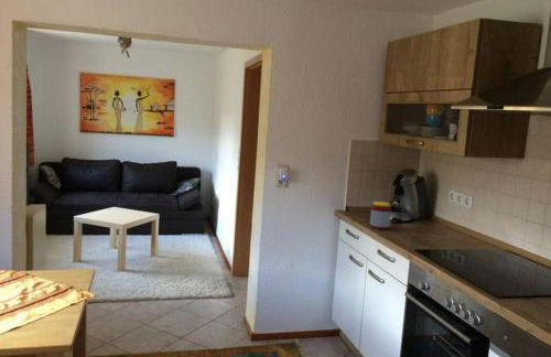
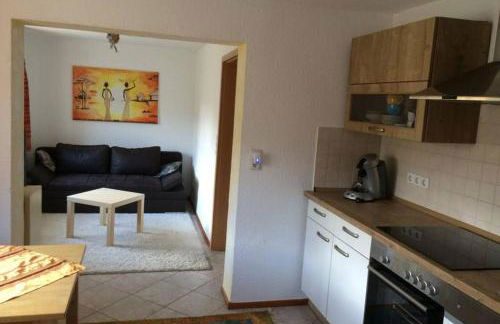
- jar [369,201,392,230]
